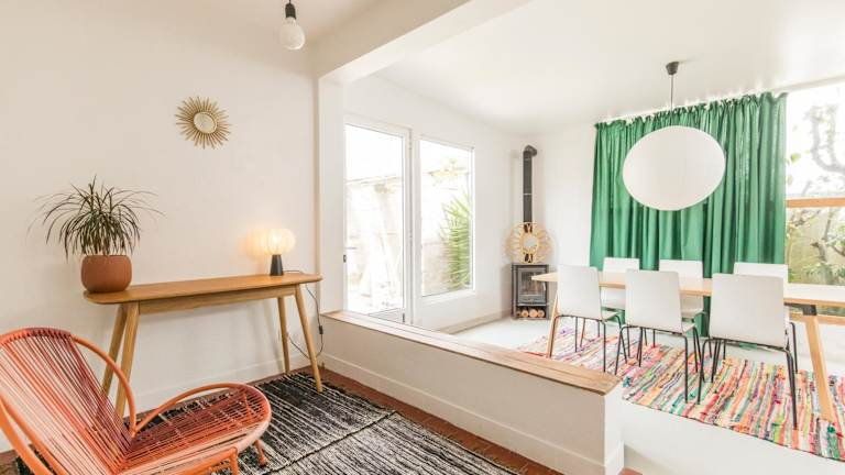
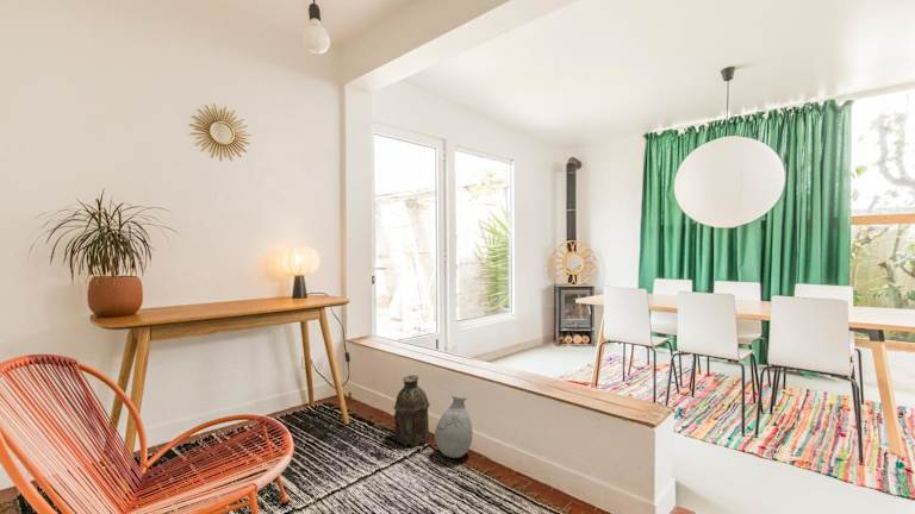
+ vase [434,393,473,459]
+ lantern [393,374,430,447]
